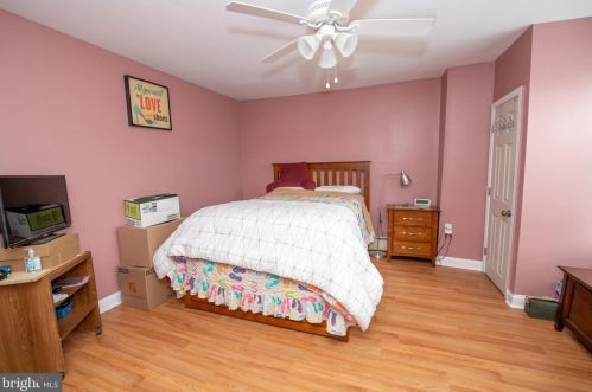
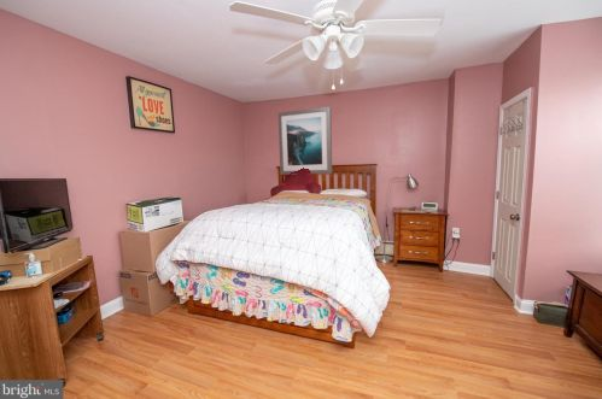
+ wall art [277,106,333,176]
